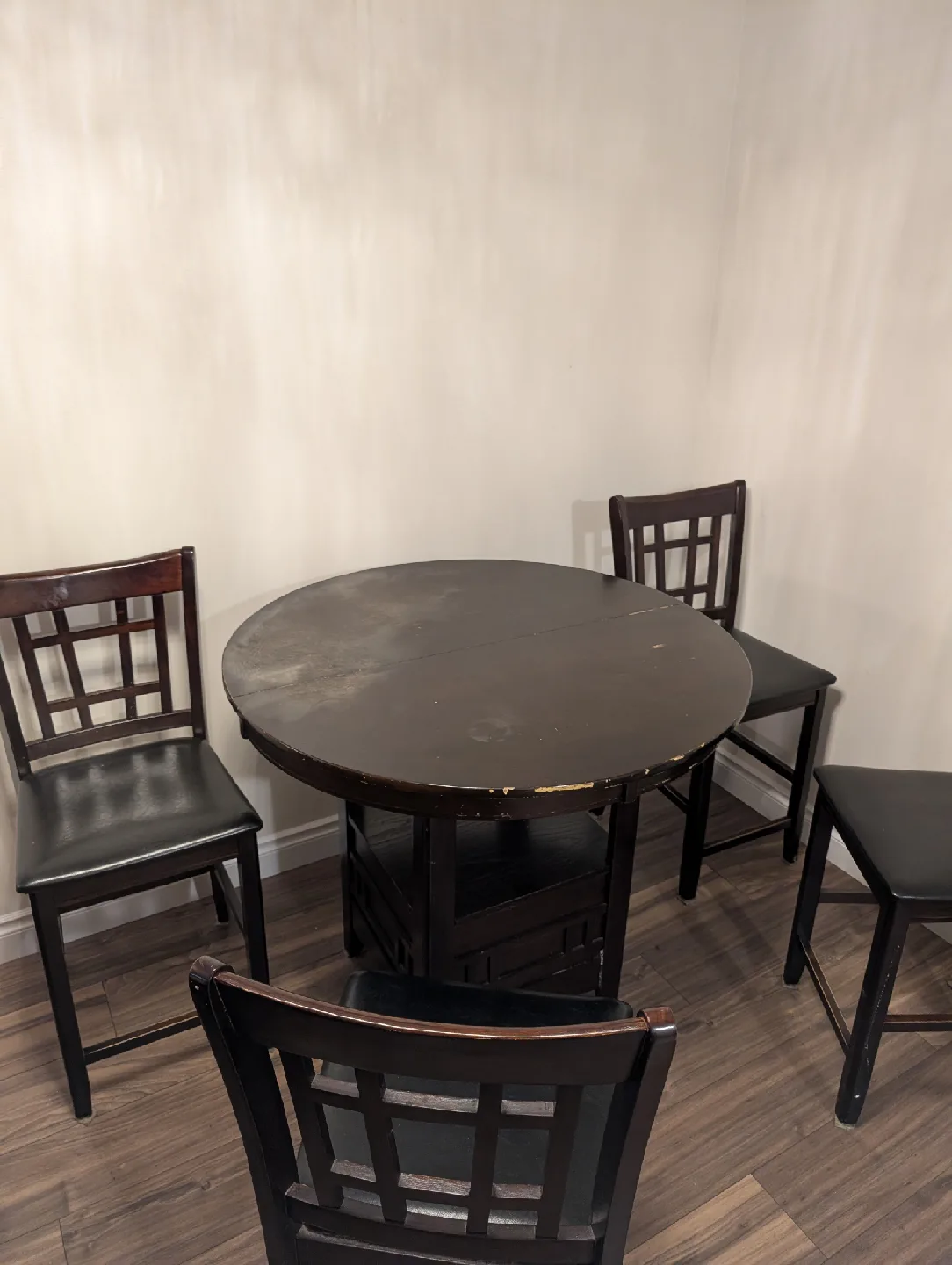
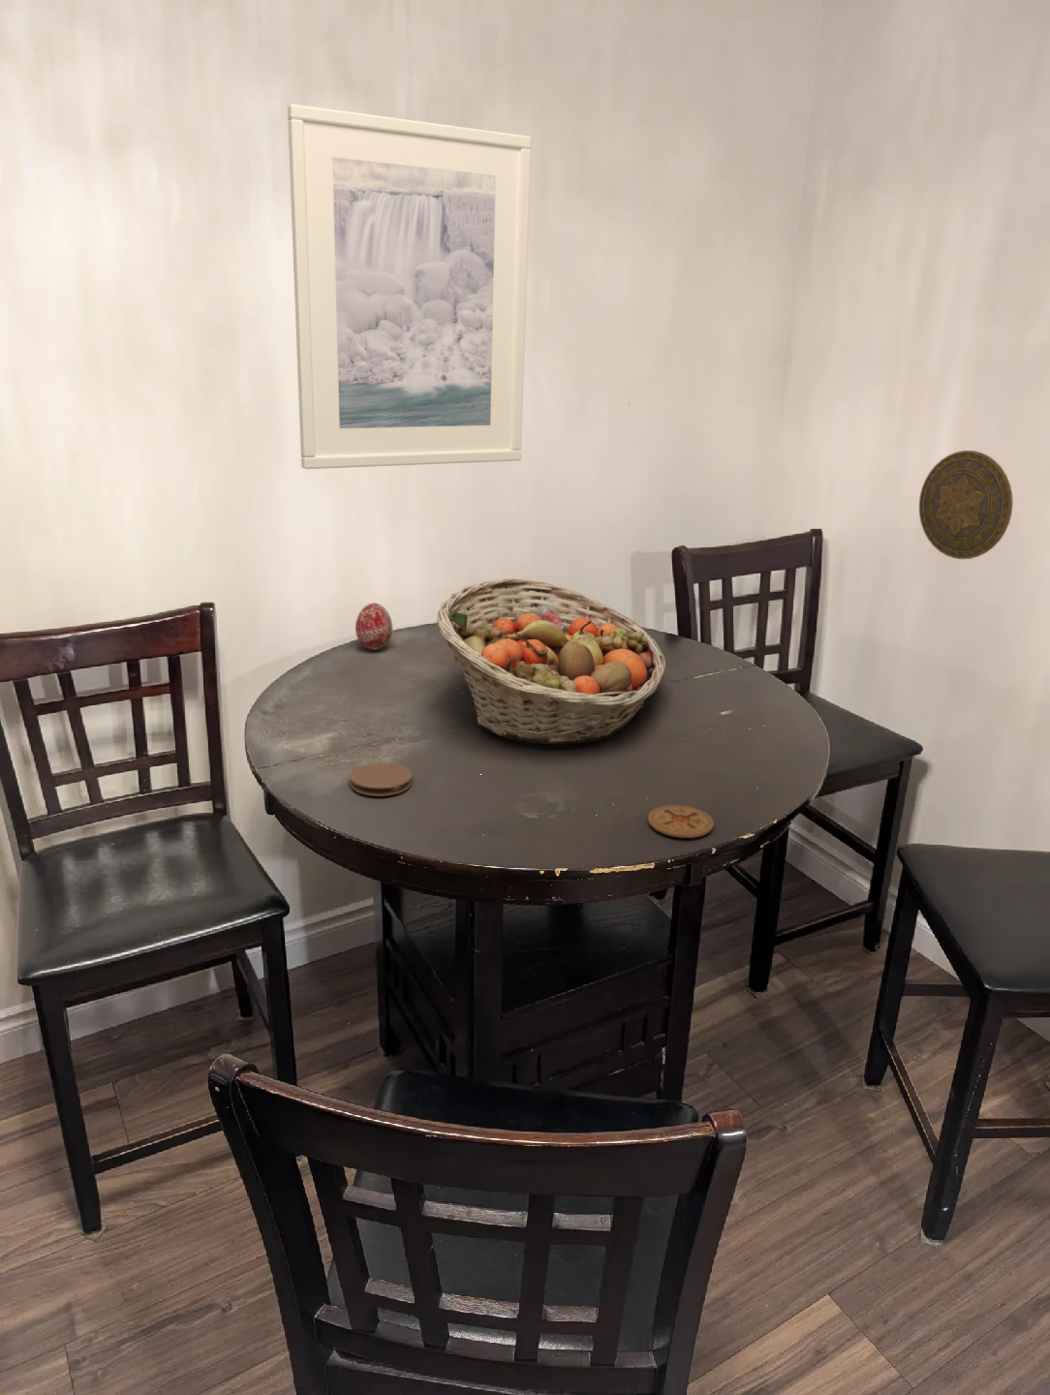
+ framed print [287,103,532,470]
+ decorative plate [919,450,1015,560]
+ coaster [647,804,715,839]
+ decorative egg [354,602,394,650]
+ fruit basket [436,578,667,745]
+ coaster [349,761,413,797]
